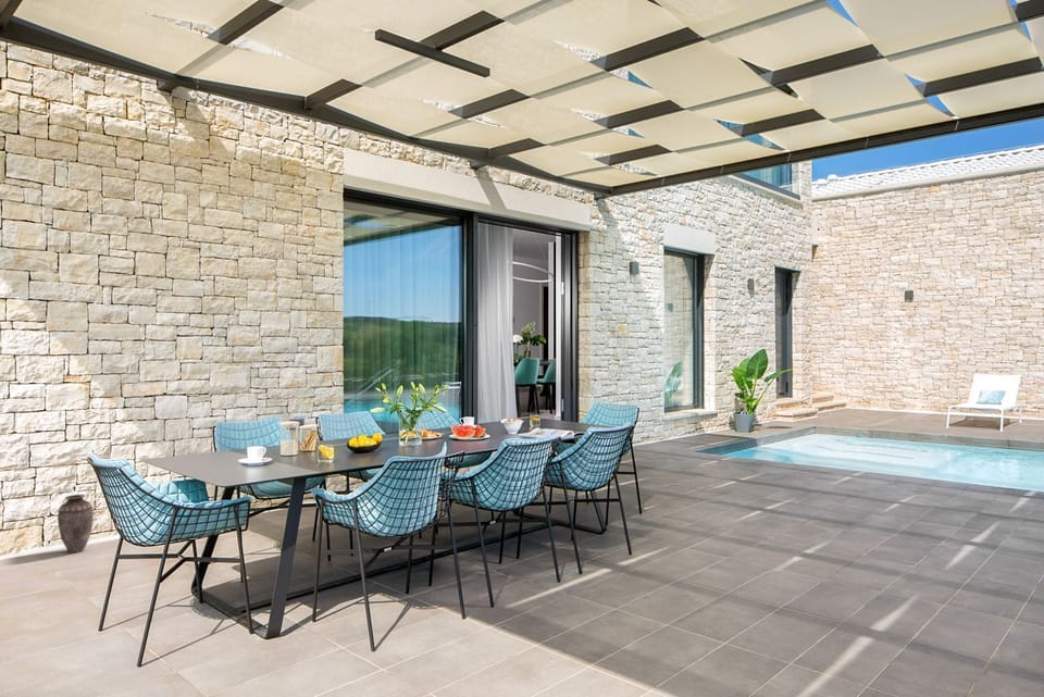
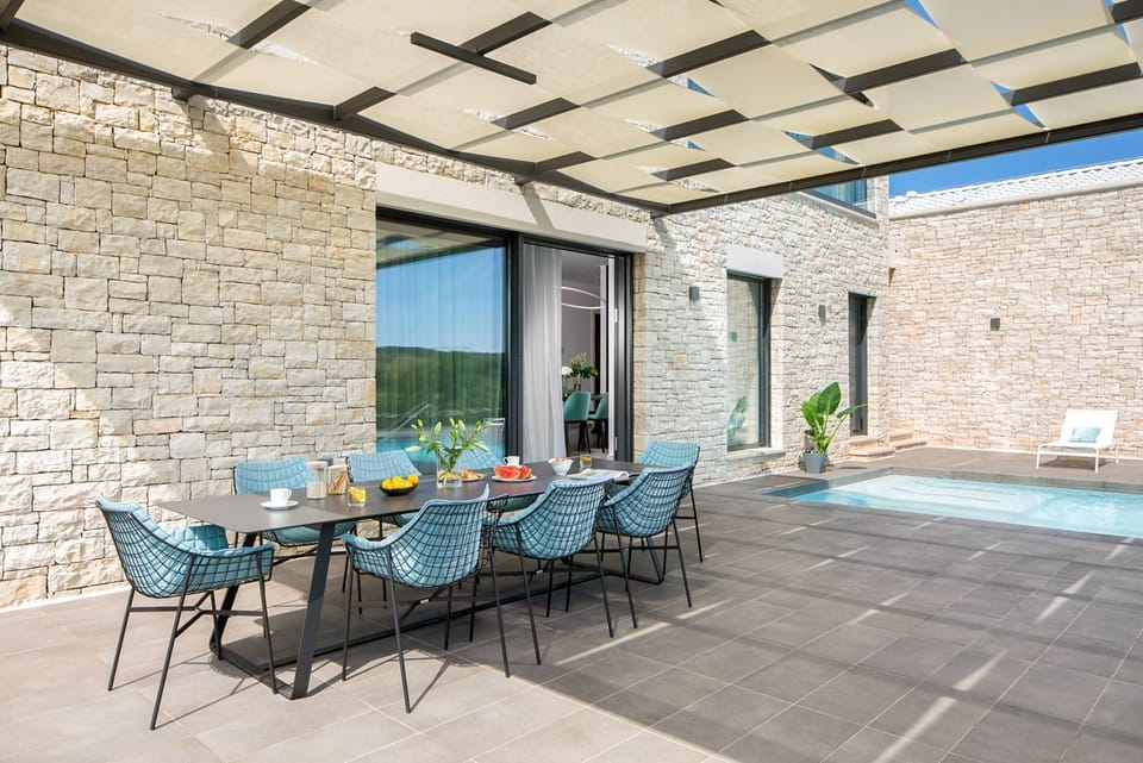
- vase [57,494,95,553]
